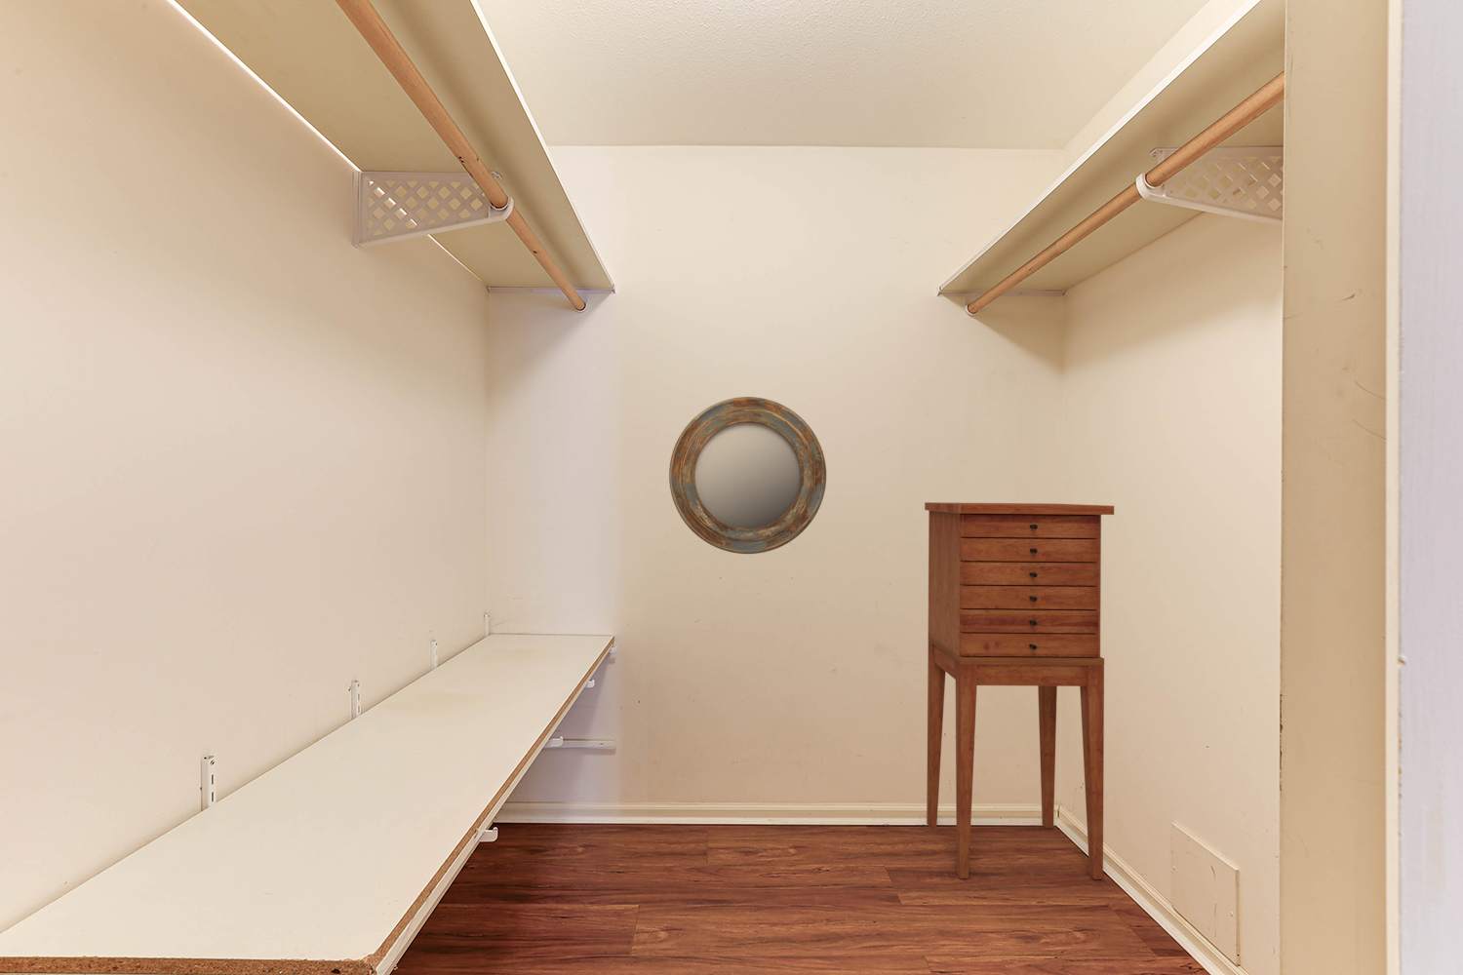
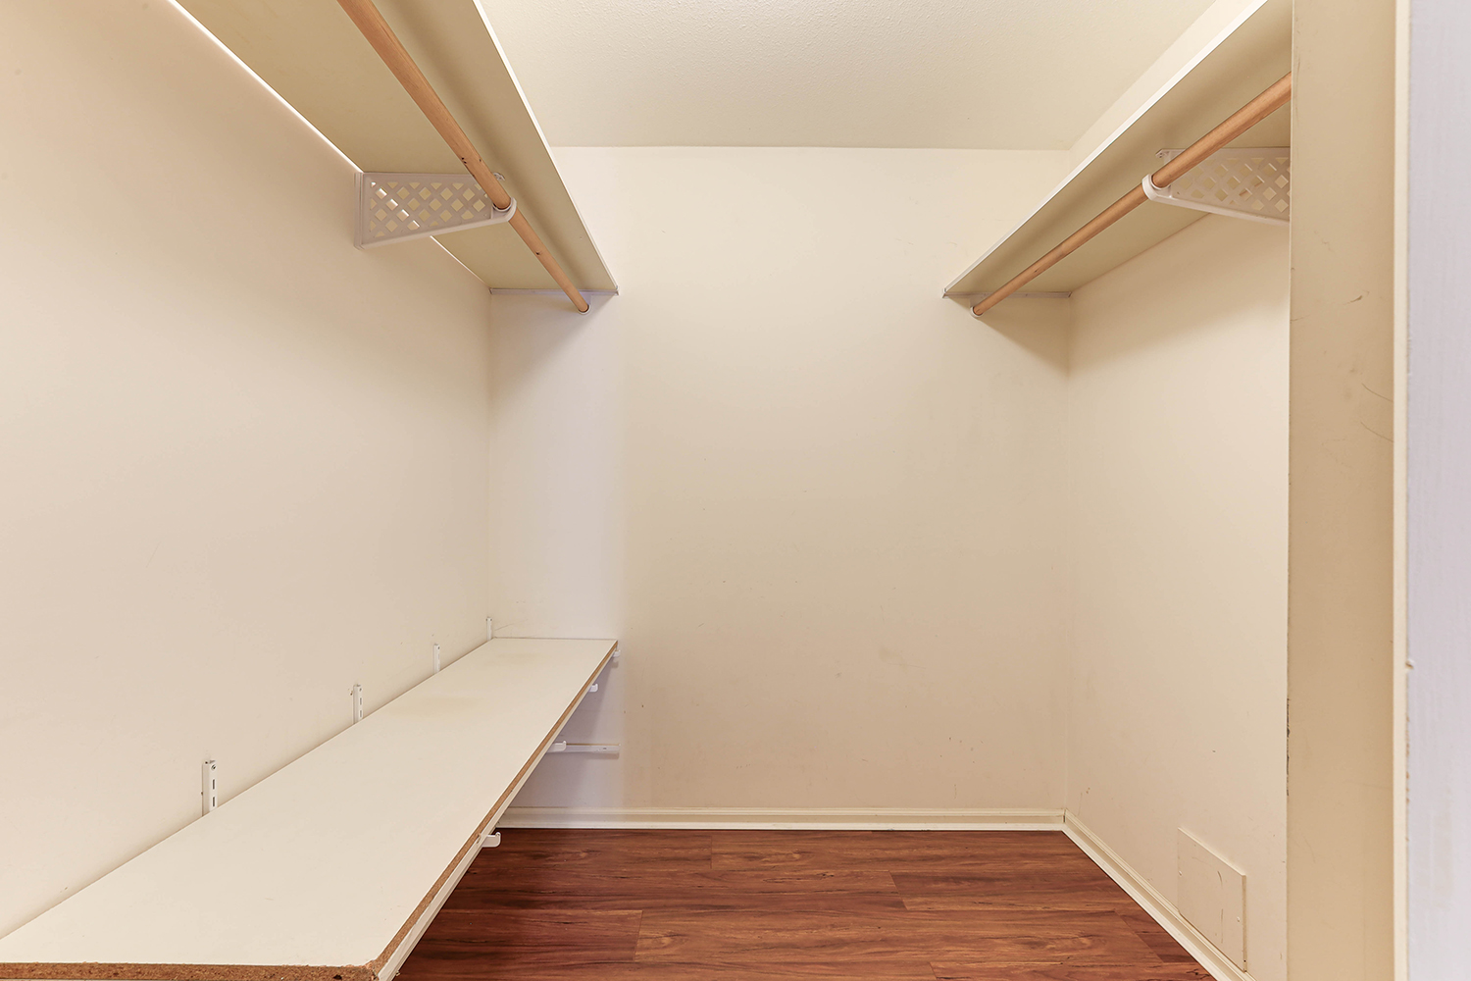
- home mirror [668,396,827,555]
- cabinet [924,502,1115,880]
